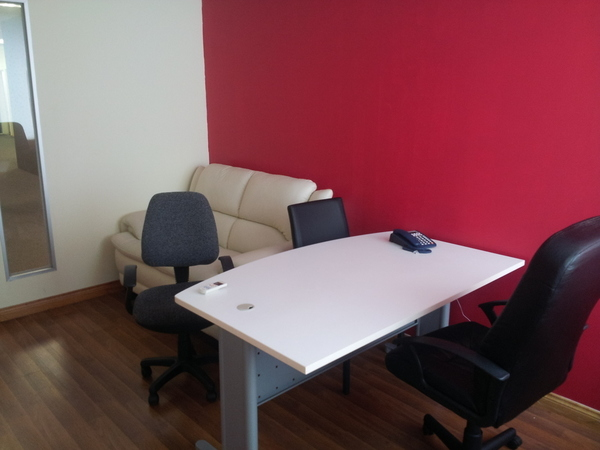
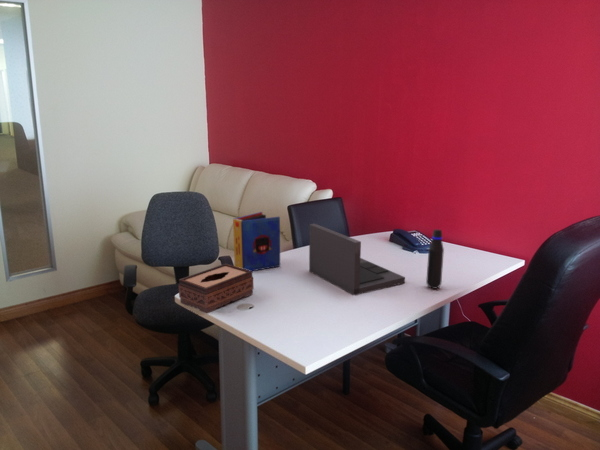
+ water bottle [425,228,445,290]
+ tissue box [178,263,254,314]
+ laptop [308,223,406,296]
+ book [232,211,281,272]
